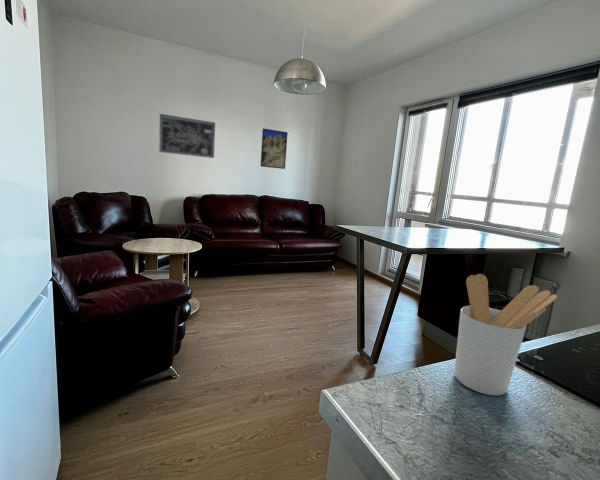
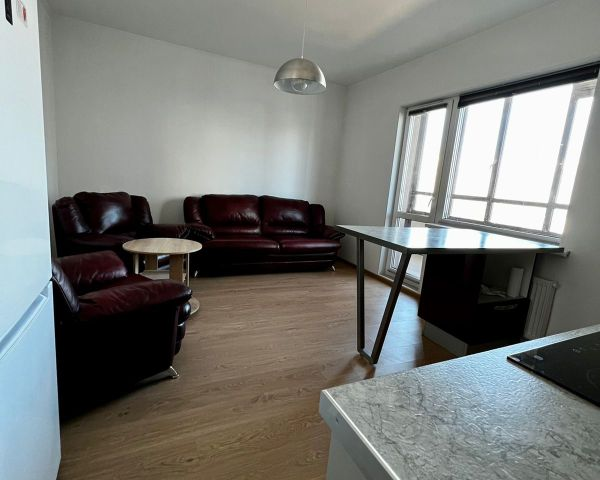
- utensil holder [453,273,558,397]
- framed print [260,127,289,170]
- wall art [159,113,216,159]
